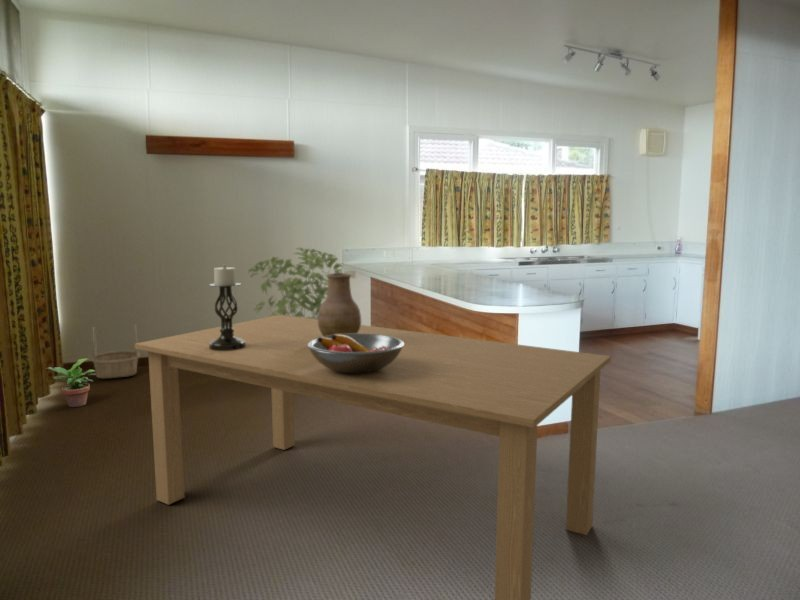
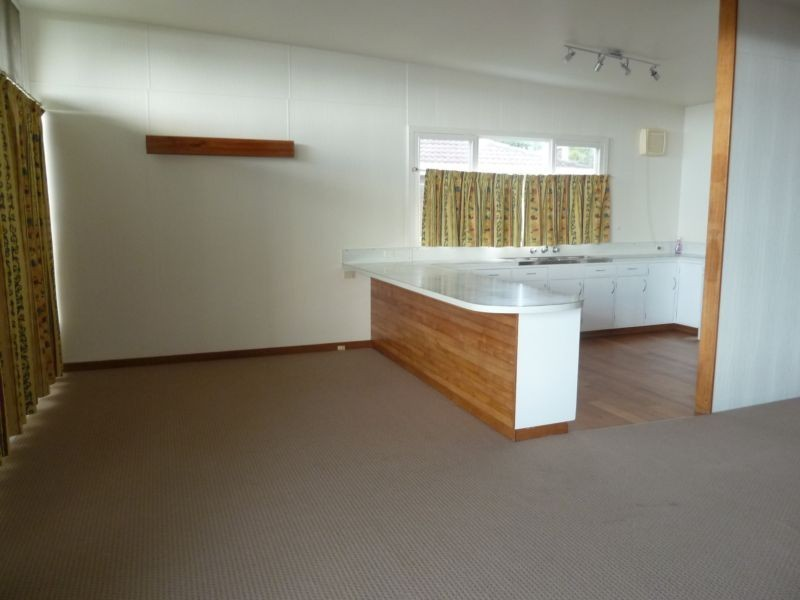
- shrub [247,247,344,319]
- fruit bowl [308,334,404,374]
- potted plant [44,358,96,408]
- vase [317,272,362,337]
- basket [90,323,141,380]
- dining table [134,314,612,600]
- candle holder [209,264,246,351]
